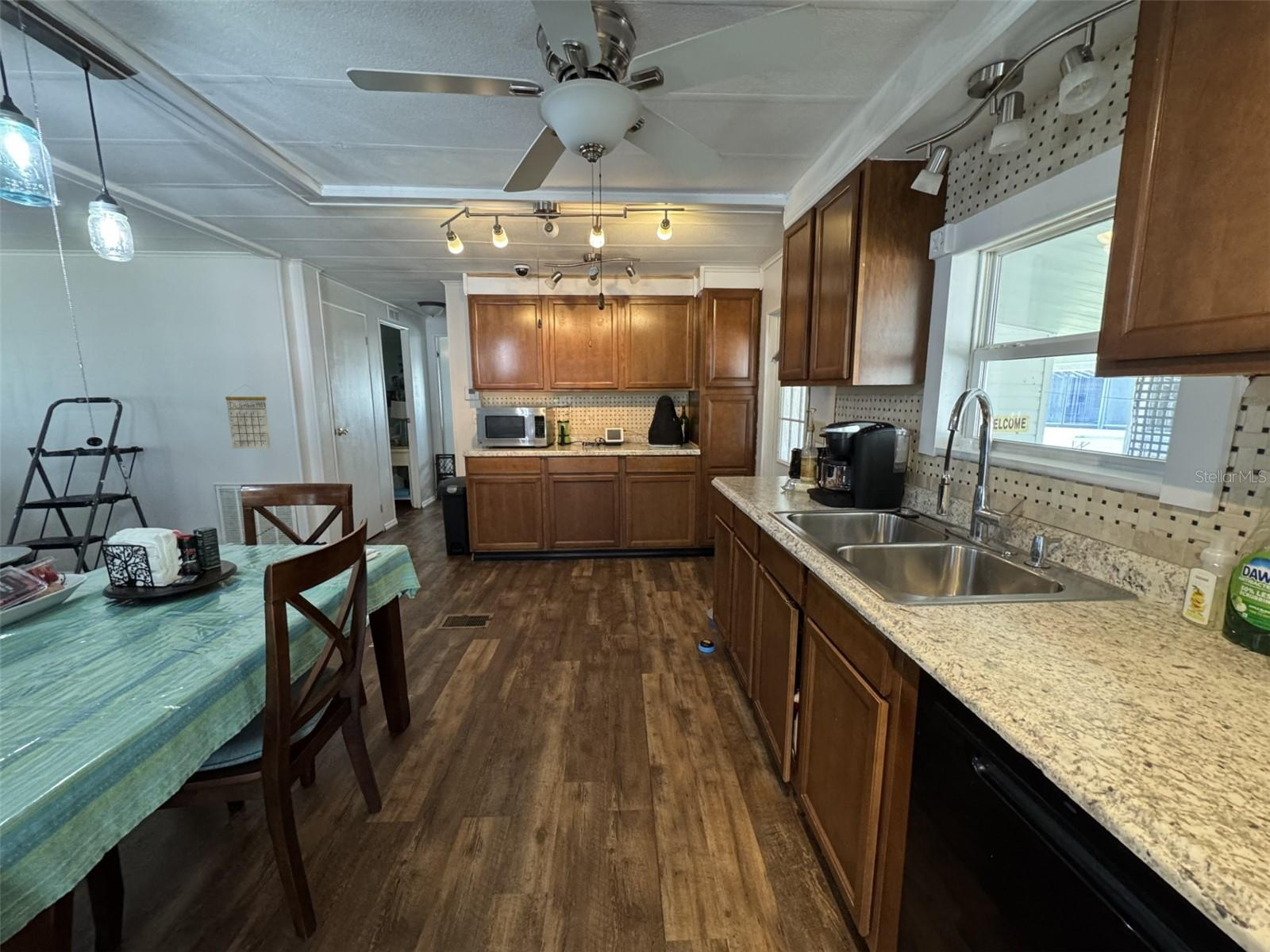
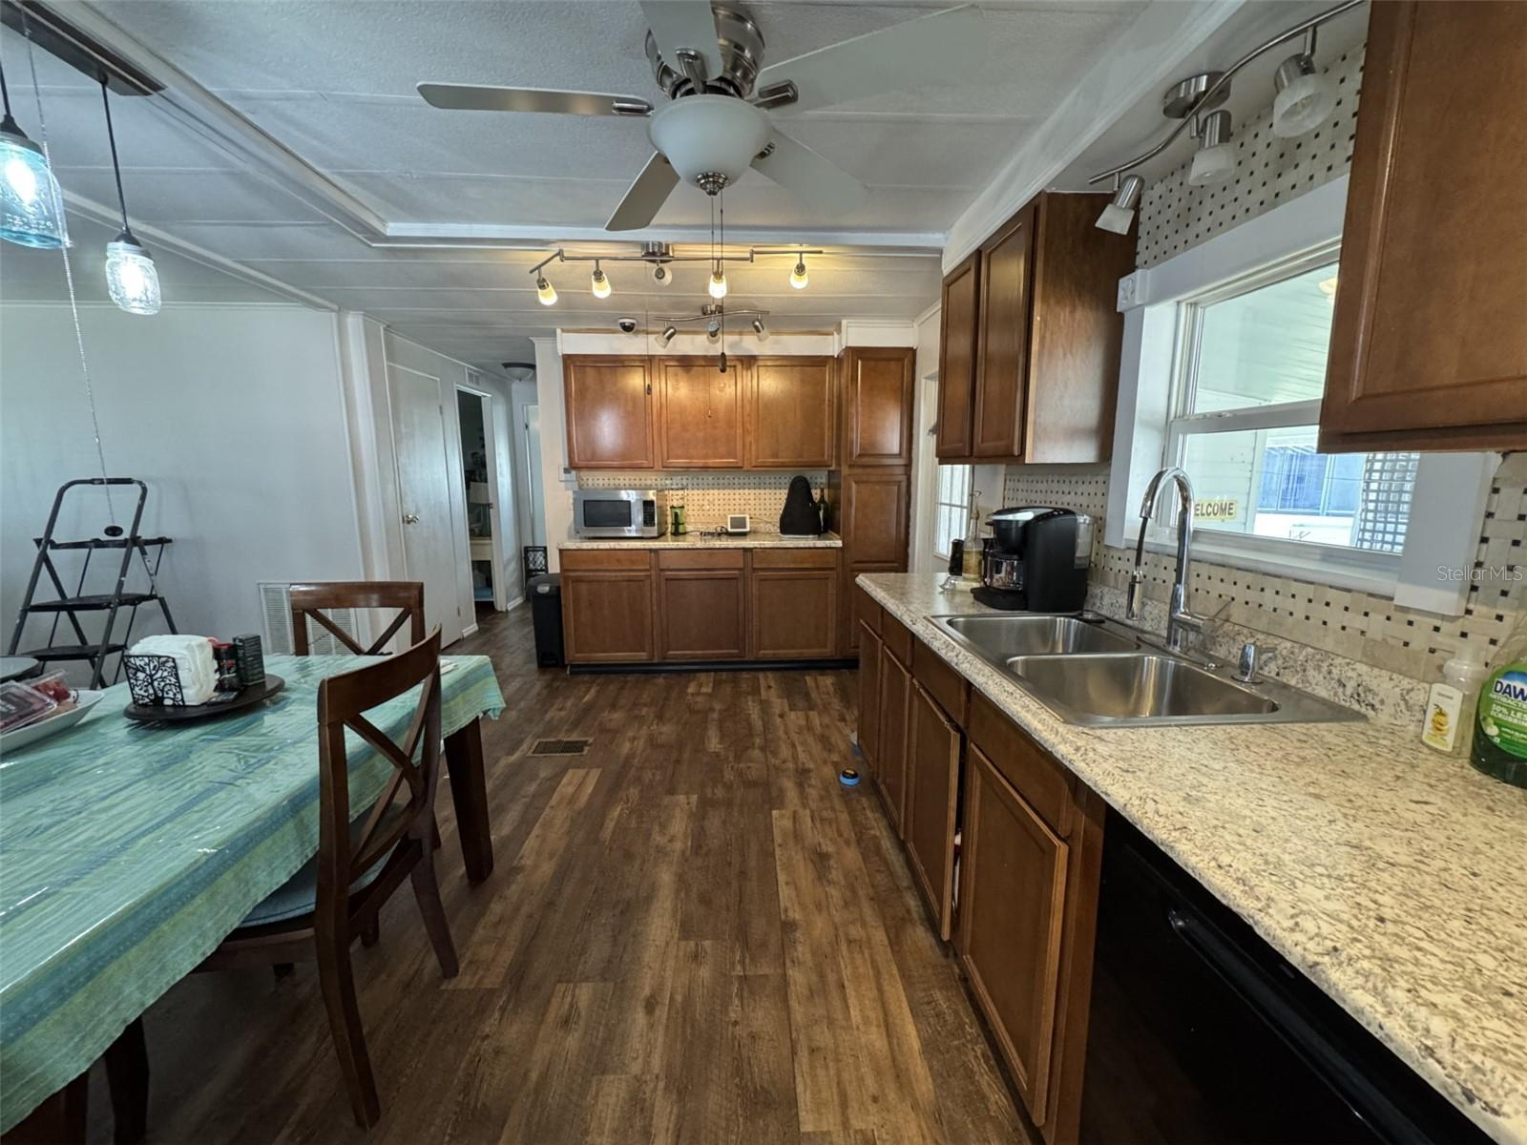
- calendar [225,384,271,449]
